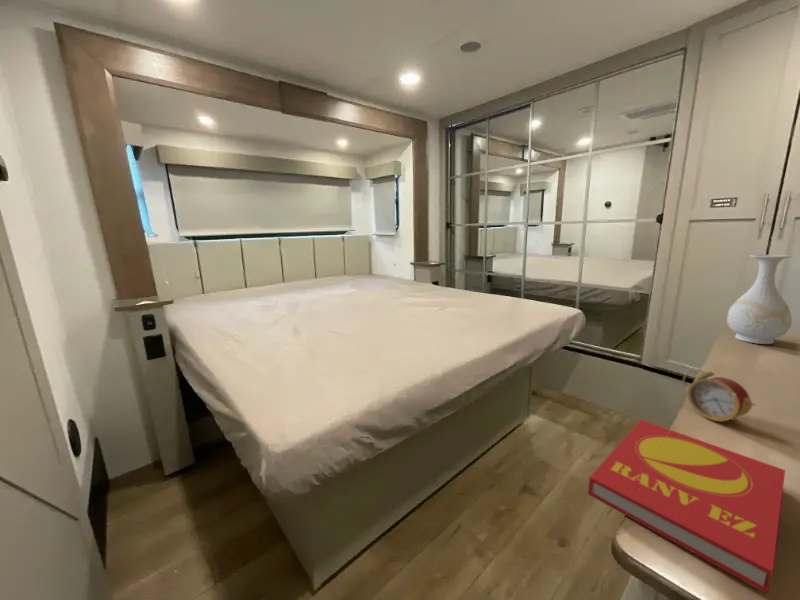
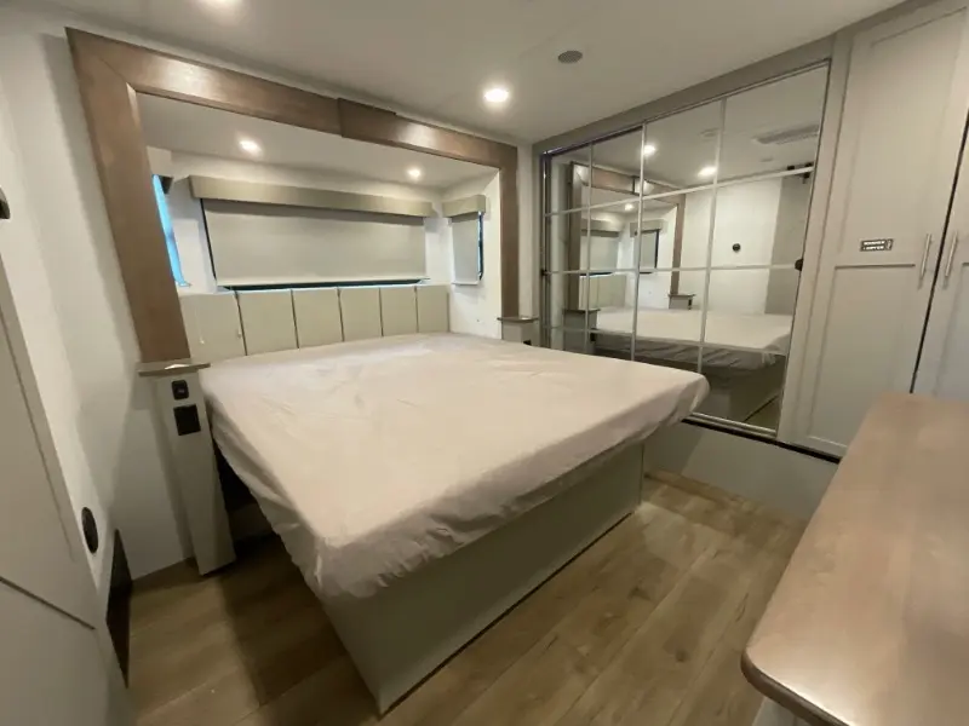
- vase [726,254,793,345]
- book [587,418,786,595]
- alarm clock [682,368,756,424]
